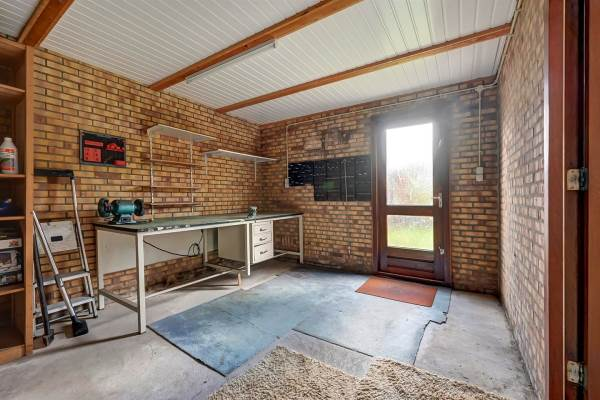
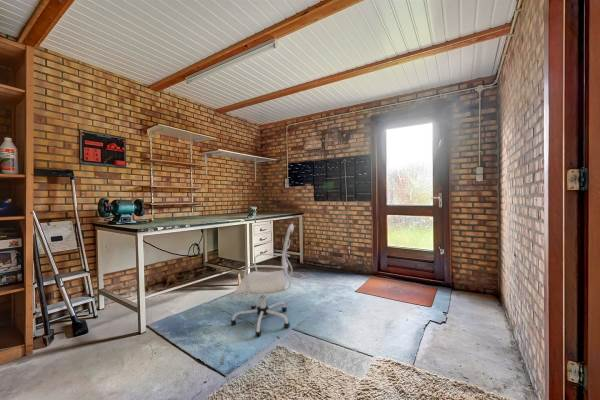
+ office chair [230,223,295,337]
